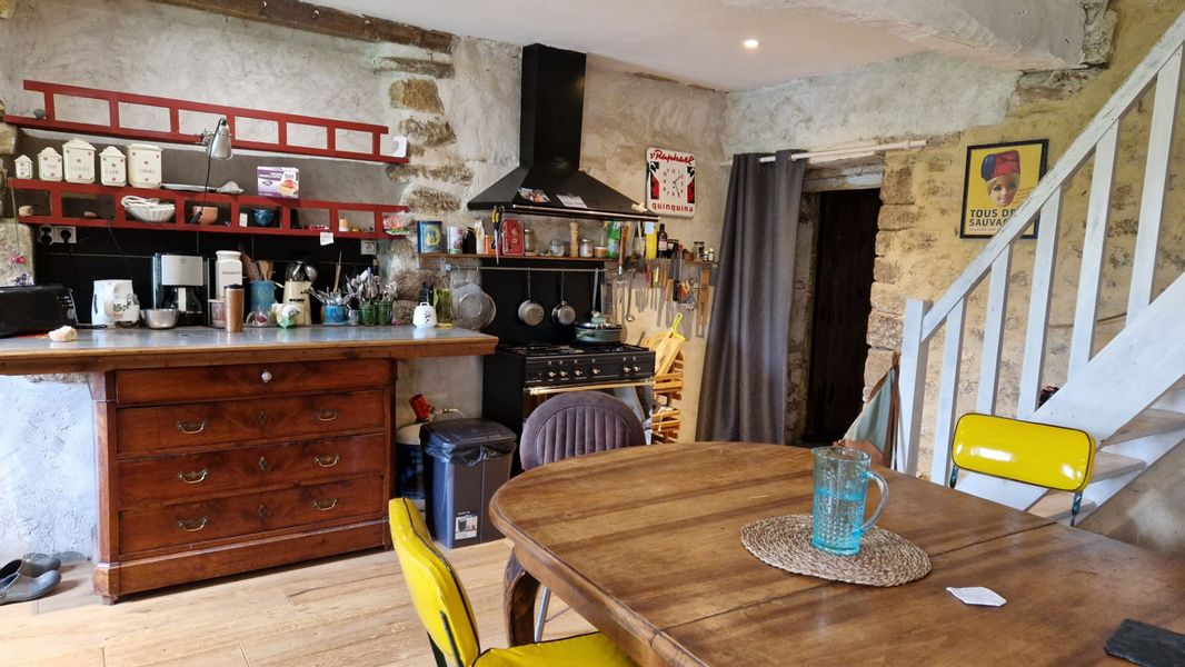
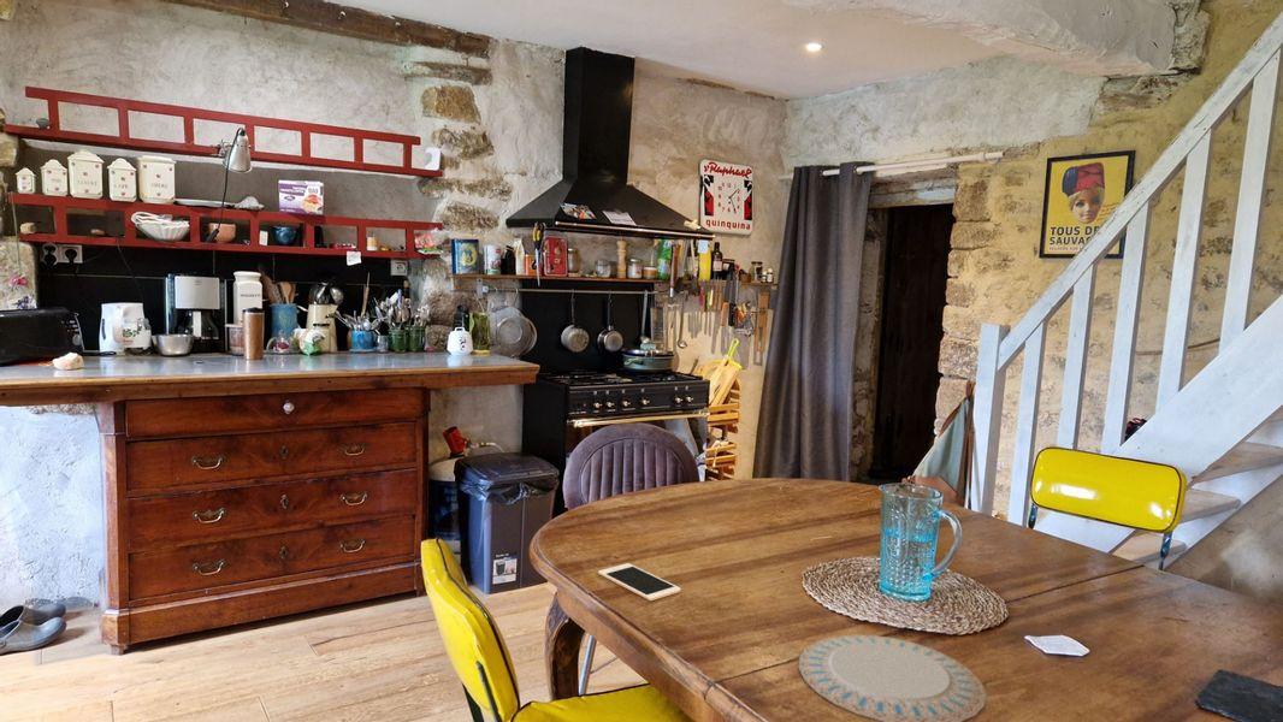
+ cell phone [597,562,682,602]
+ chinaware [797,634,987,722]
